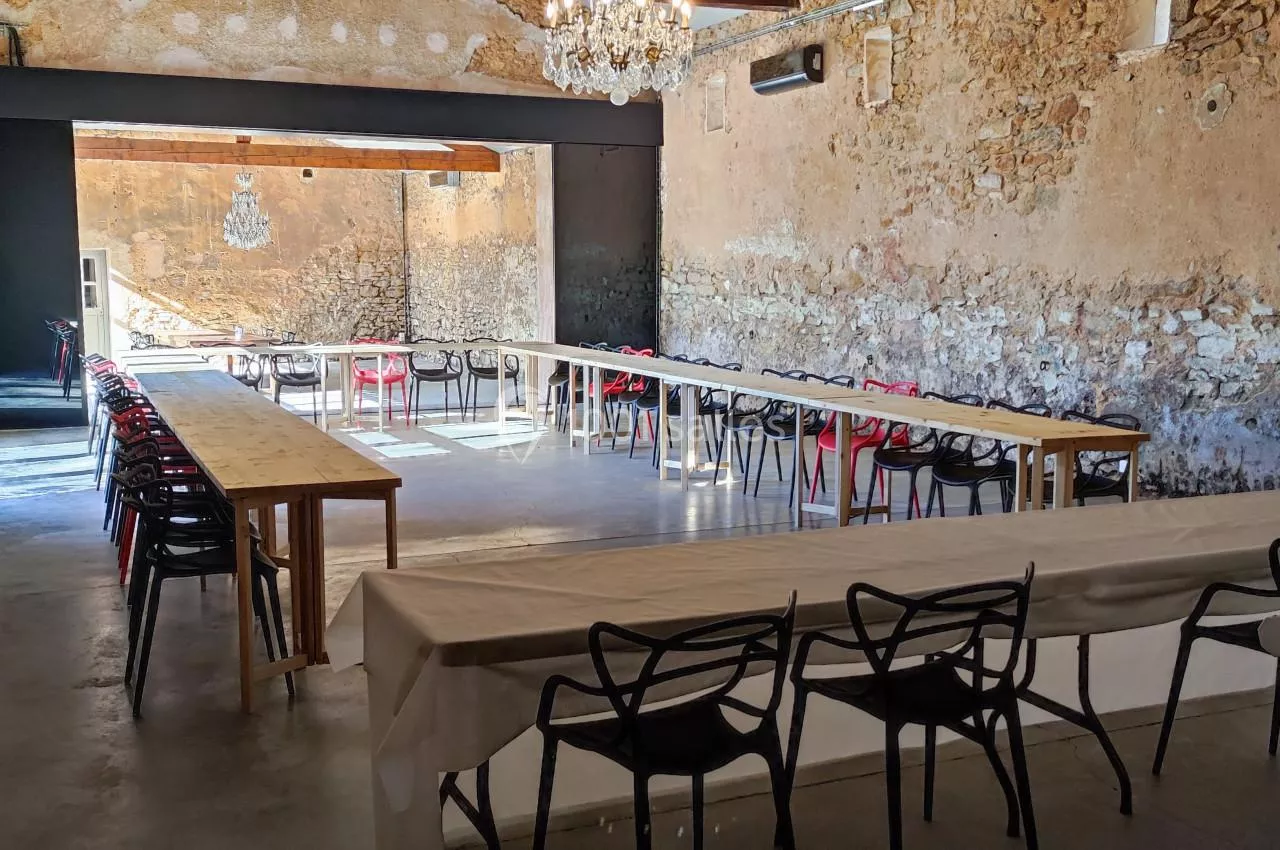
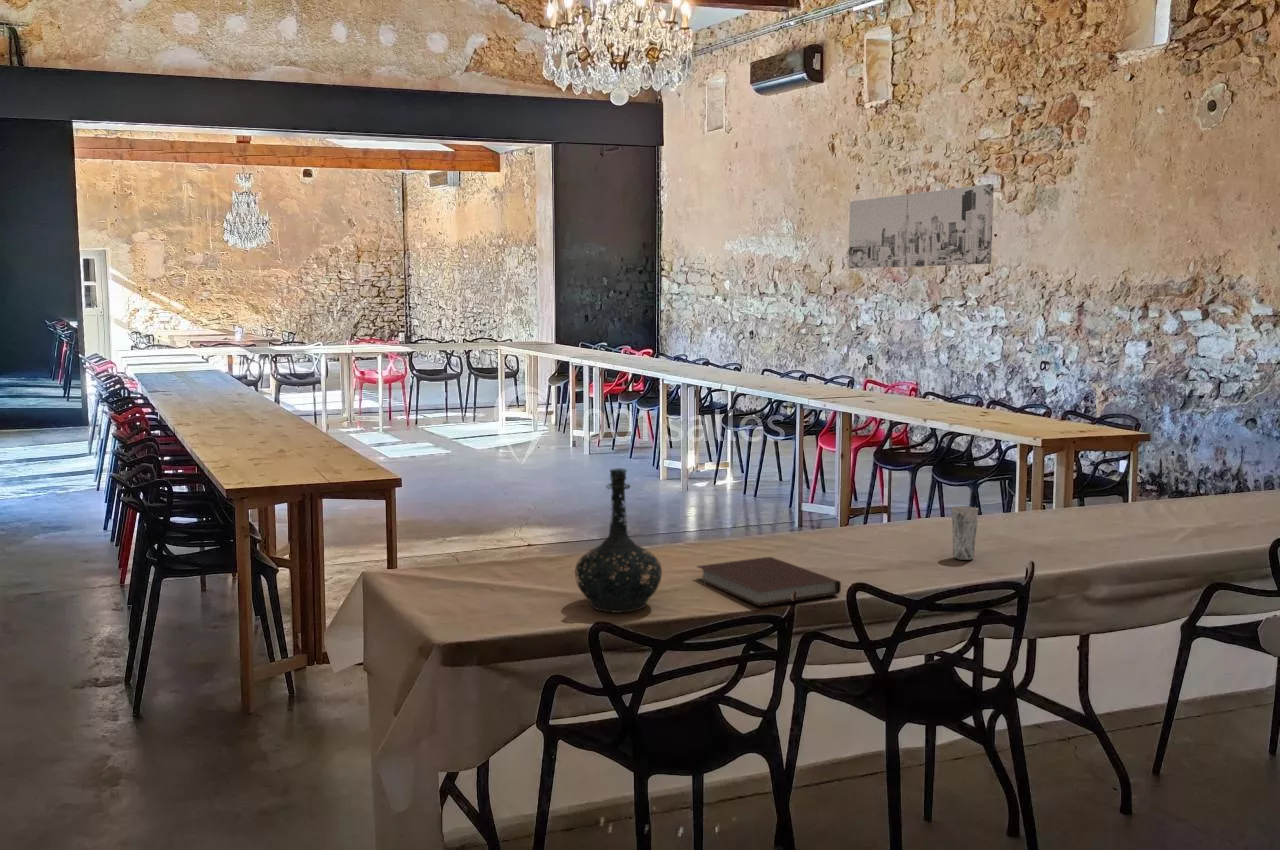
+ bottle [574,467,663,614]
+ wall art [847,183,995,270]
+ notebook [695,556,842,607]
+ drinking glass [950,505,980,561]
